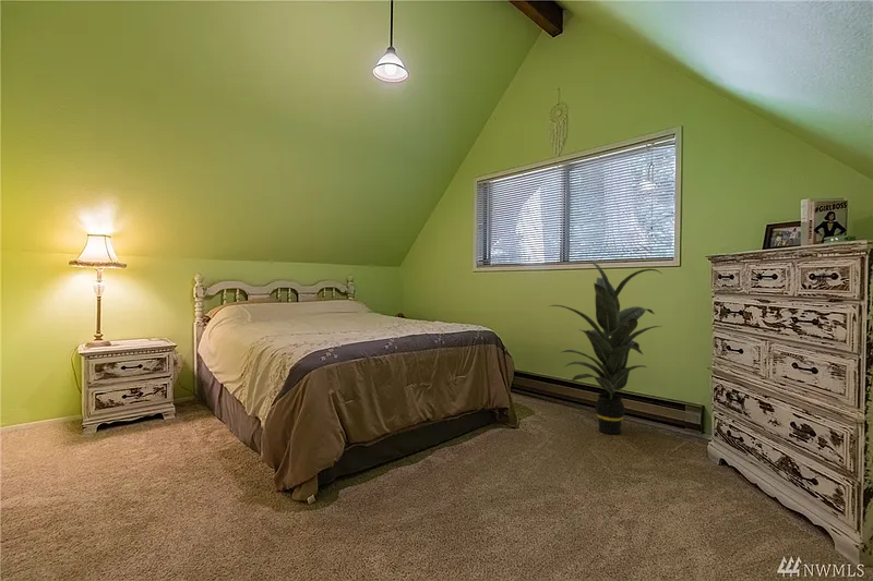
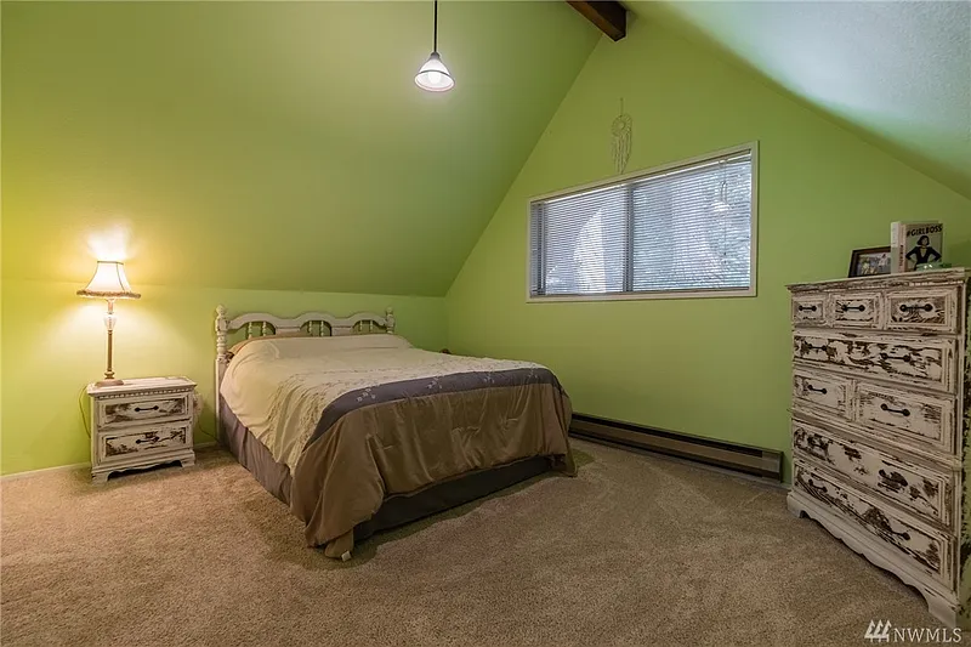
- indoor plant [549,261,663,435]
